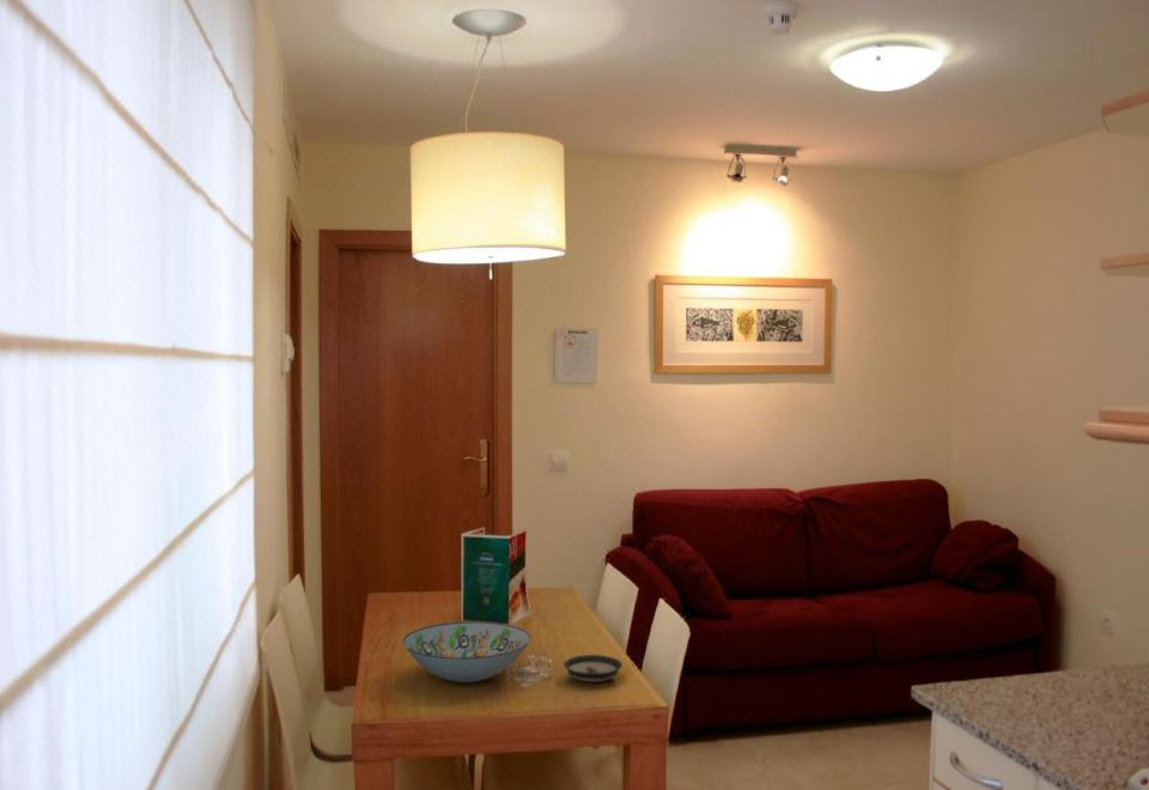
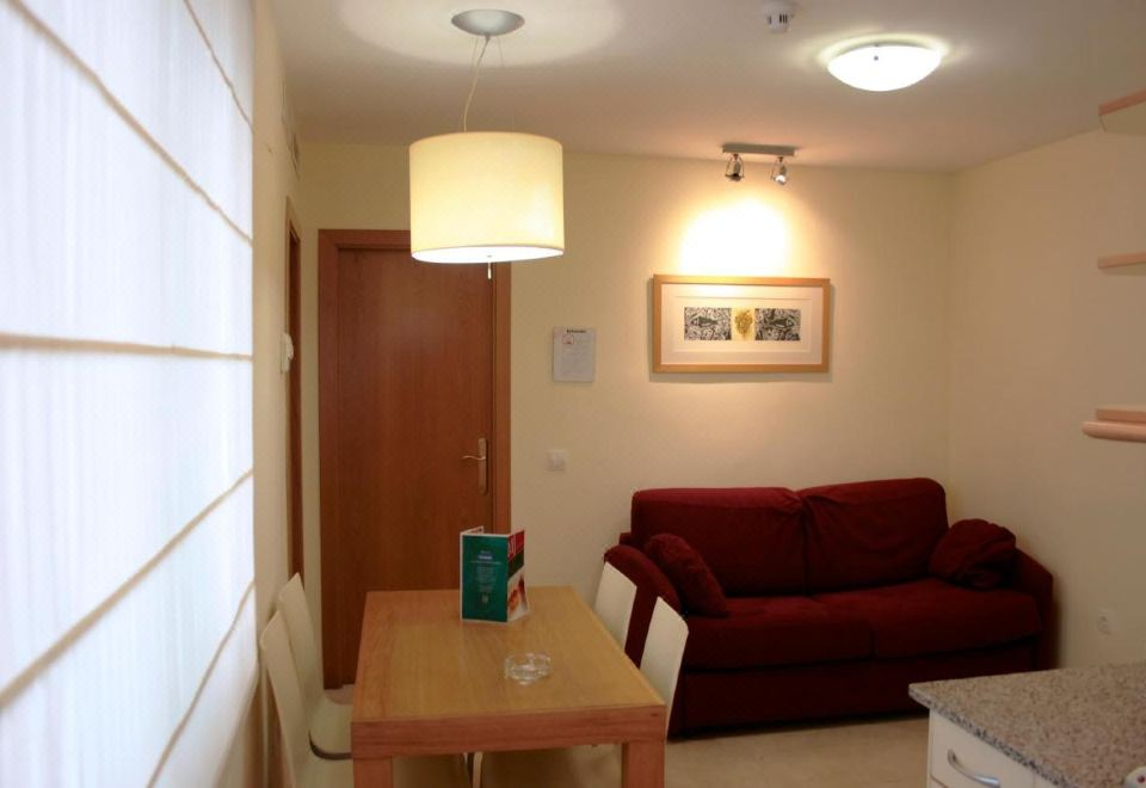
- saucer [563,654,624,683]
- decorative bowl [402,620,533,683]
